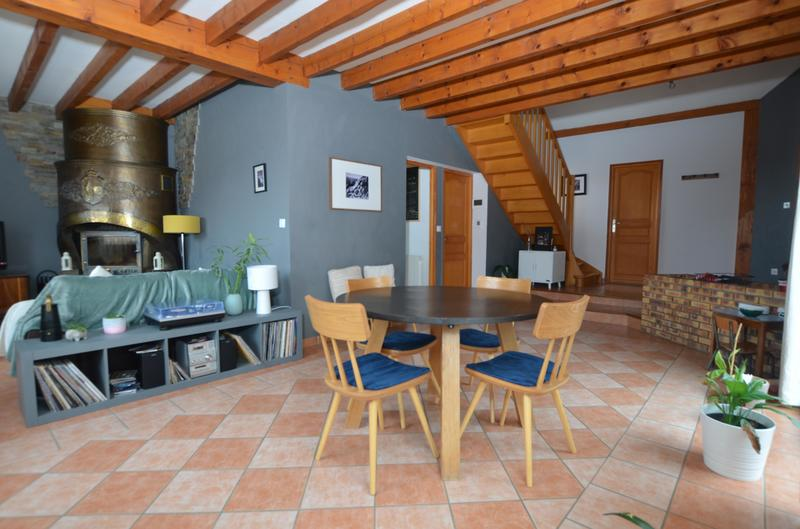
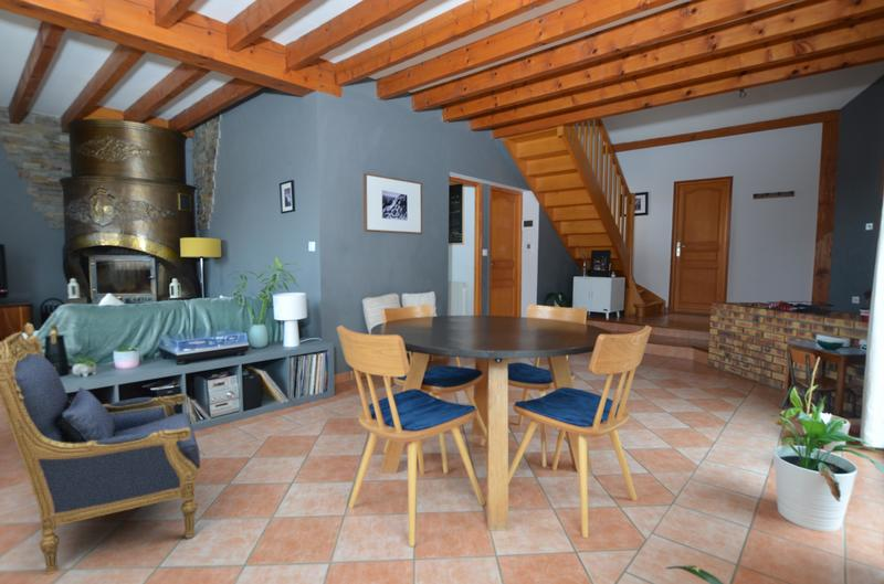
+ armchair [0,322,201,575]
